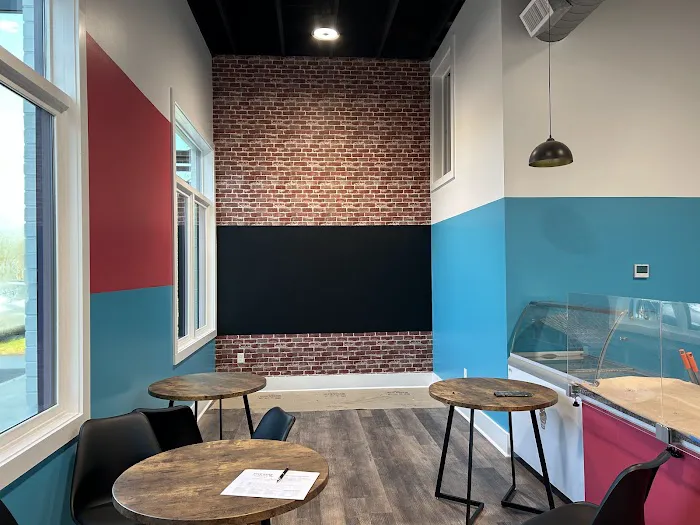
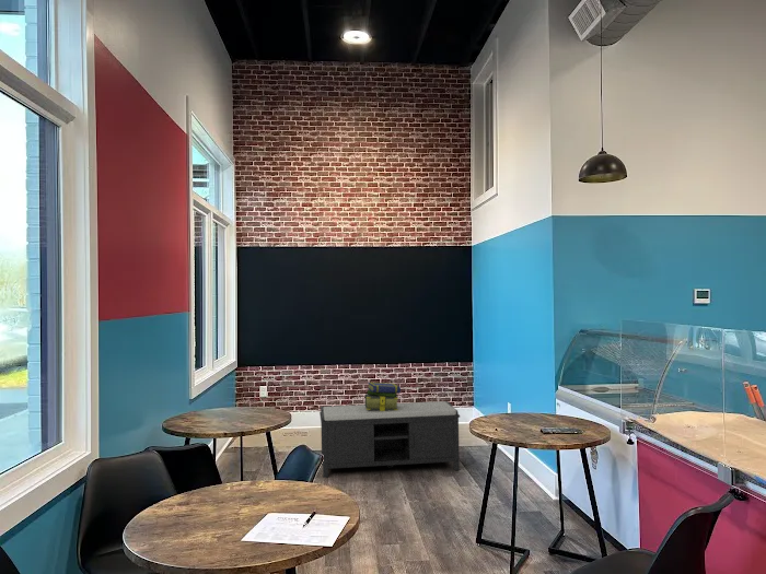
+ stack of books [364,382,402,411]
+ bench [318,400,461,479]
